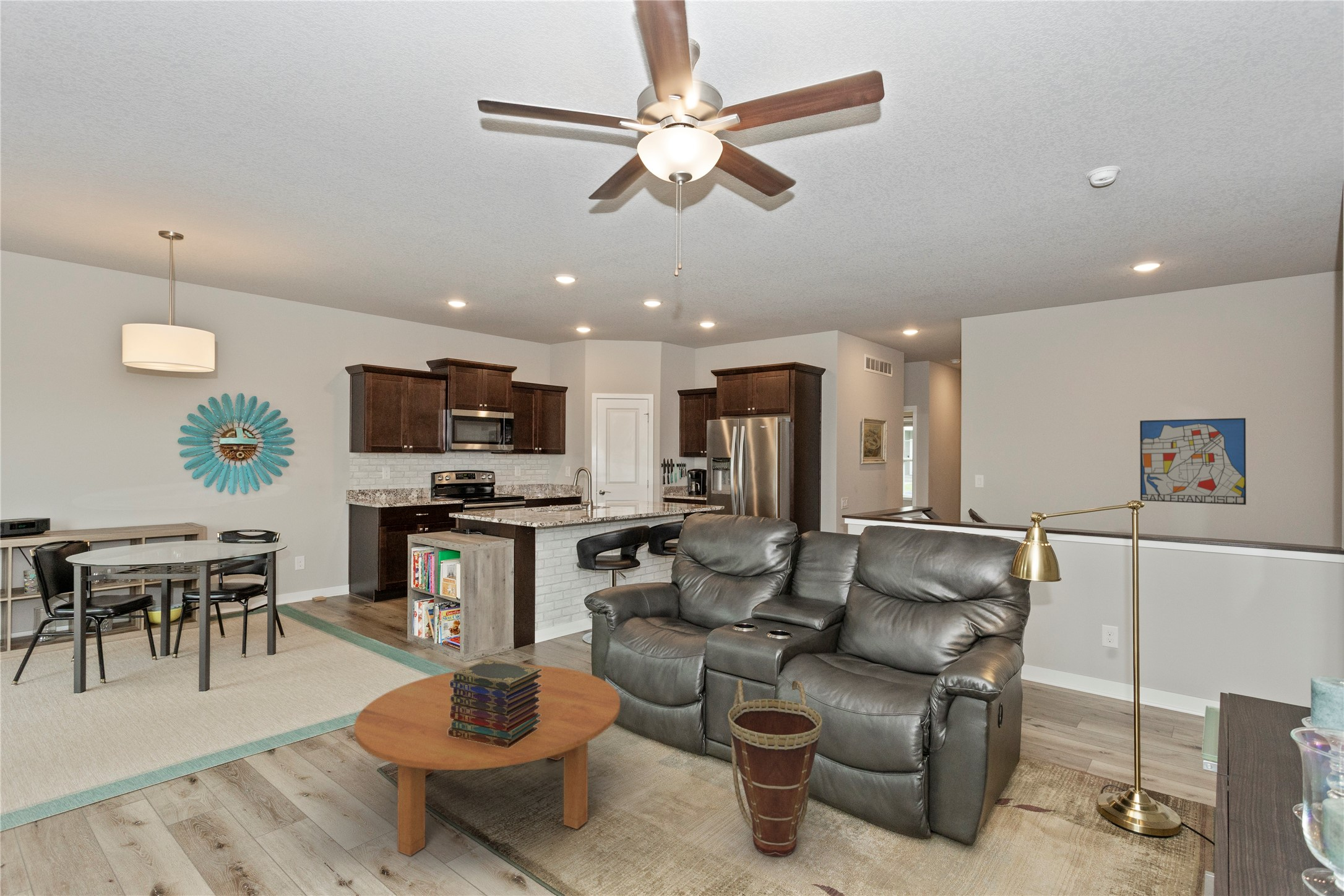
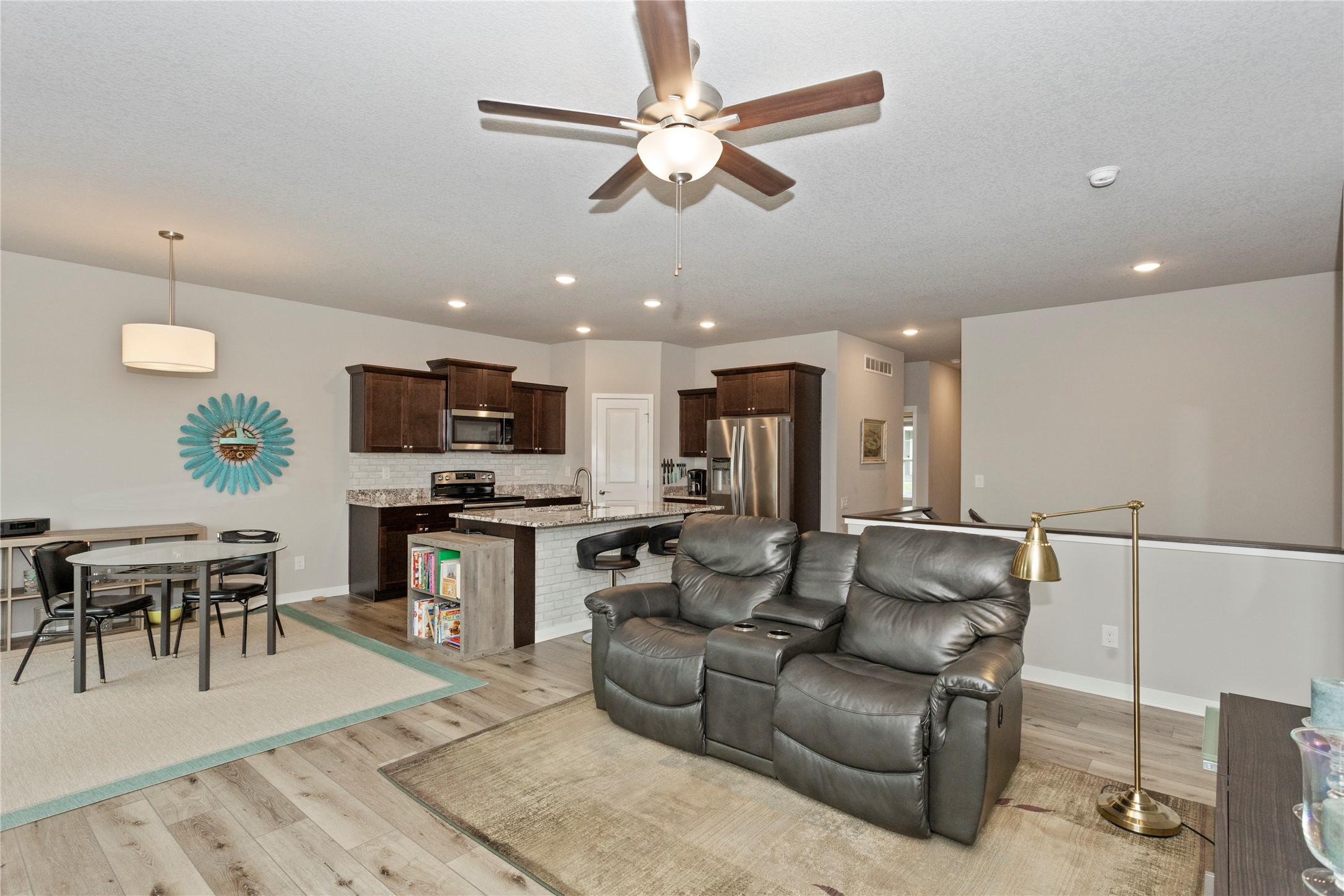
- book stack [448,659,542,748]
- wall art [1139,417,1247,506]
- coffee table [354,665,621,857]
- basket [727,679,823,857]
